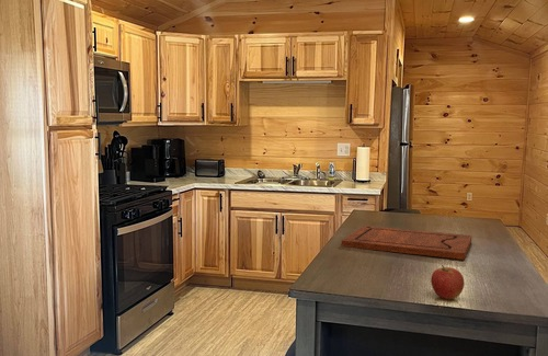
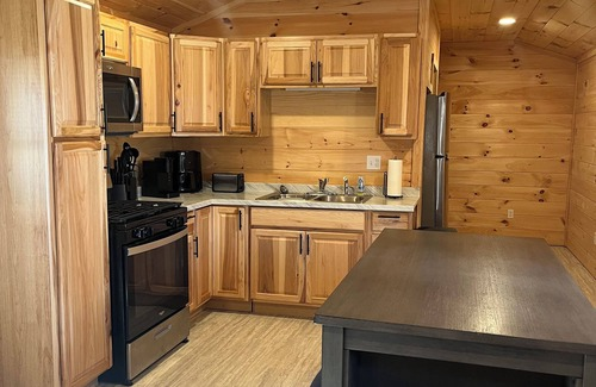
- cutting board [341,225,472,261]
- apple [430,264,465,300]
